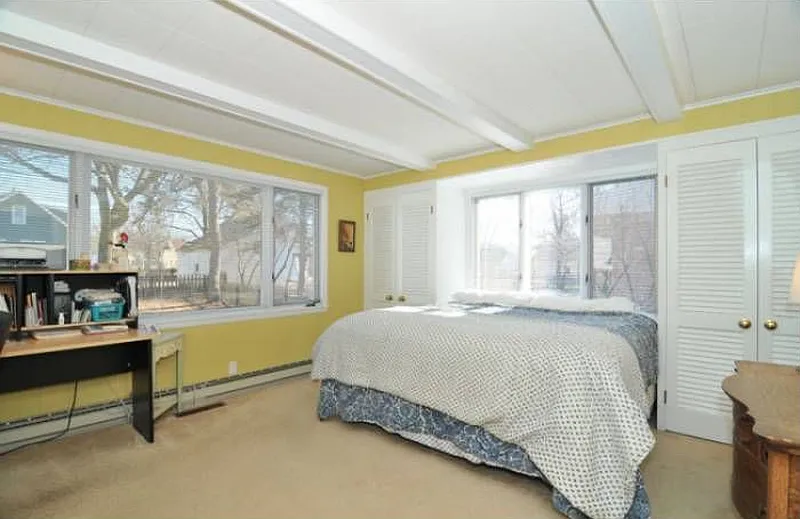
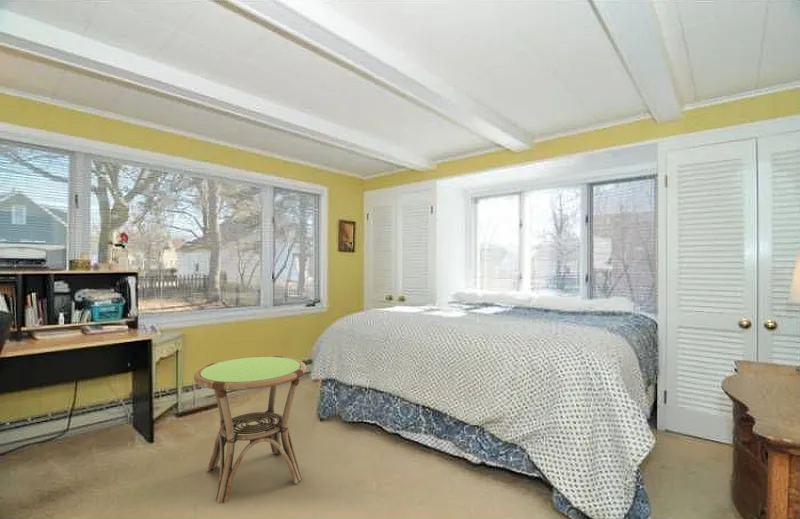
+ side table [193,355,307,505]
